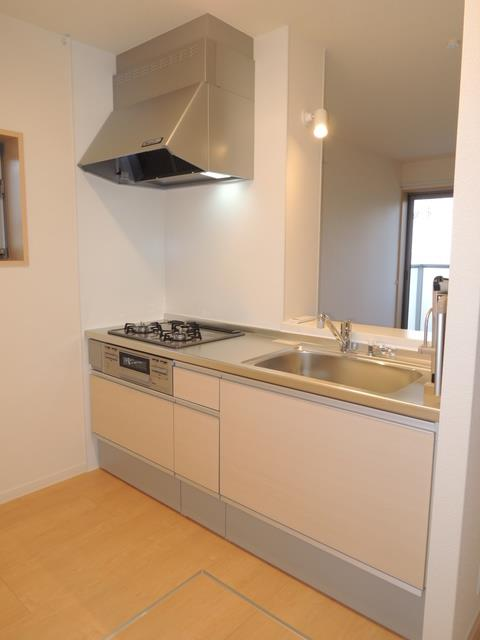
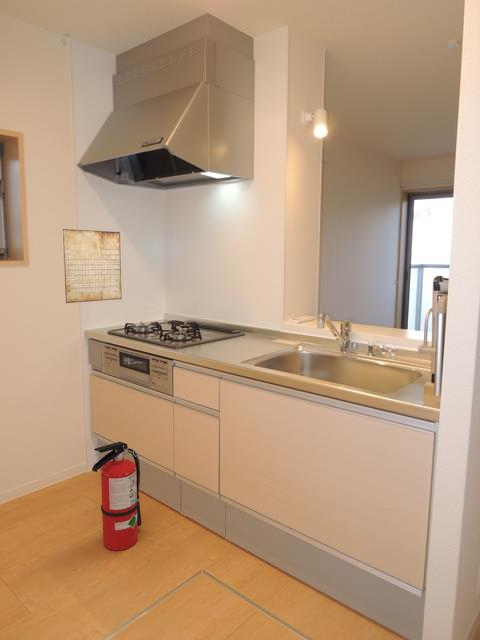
+ fire extinguisher [91,441,142,552]
+ periodic table [62,228,123,305]
